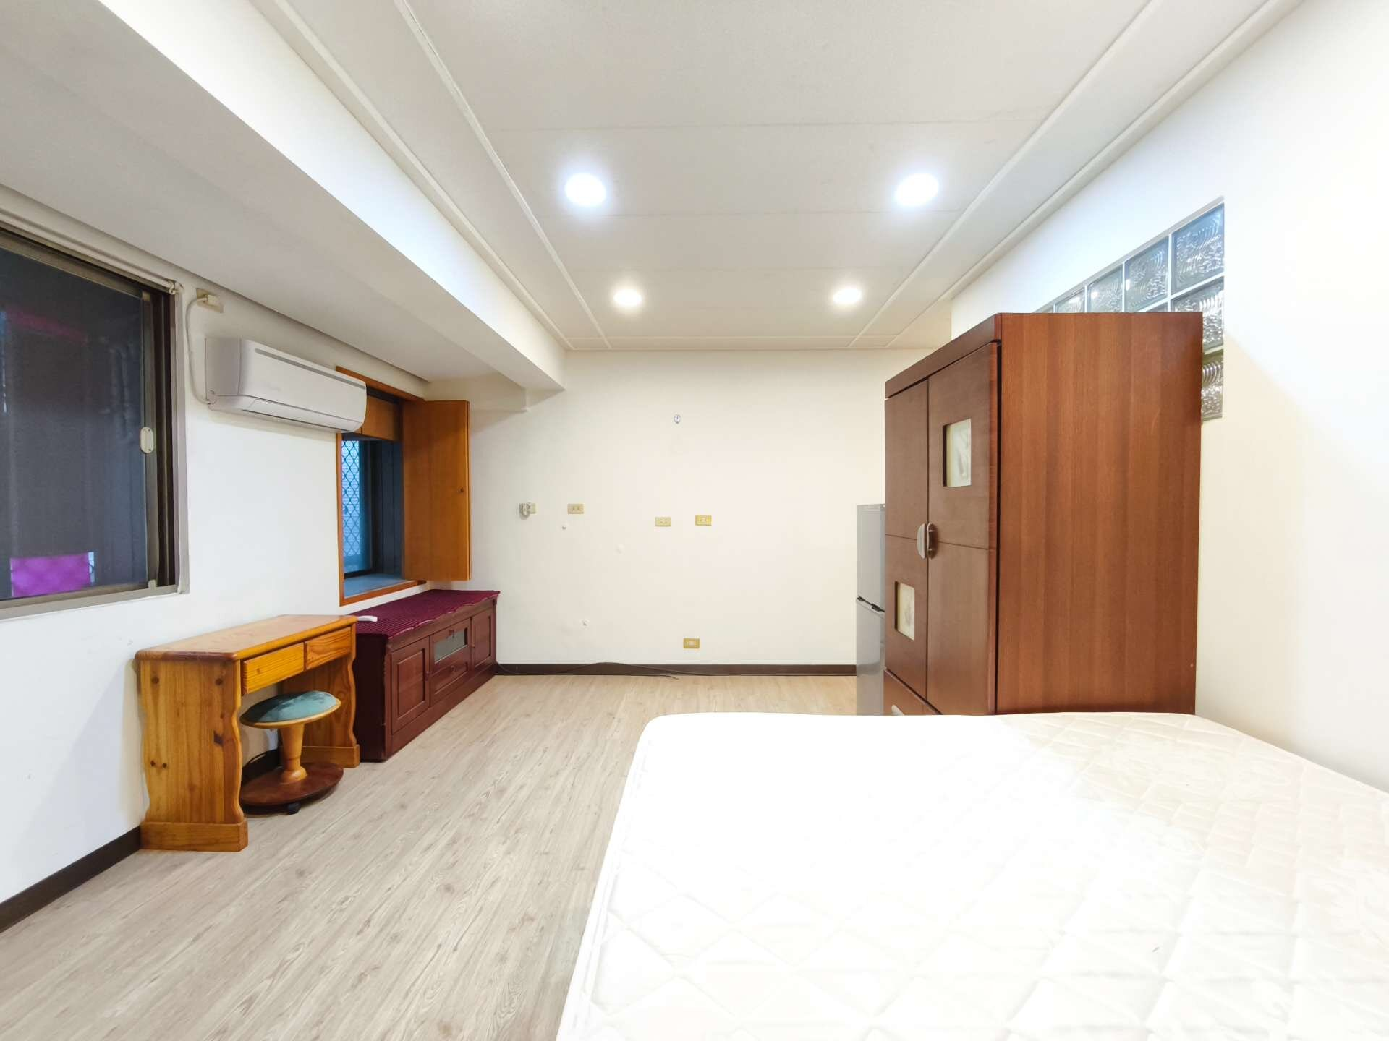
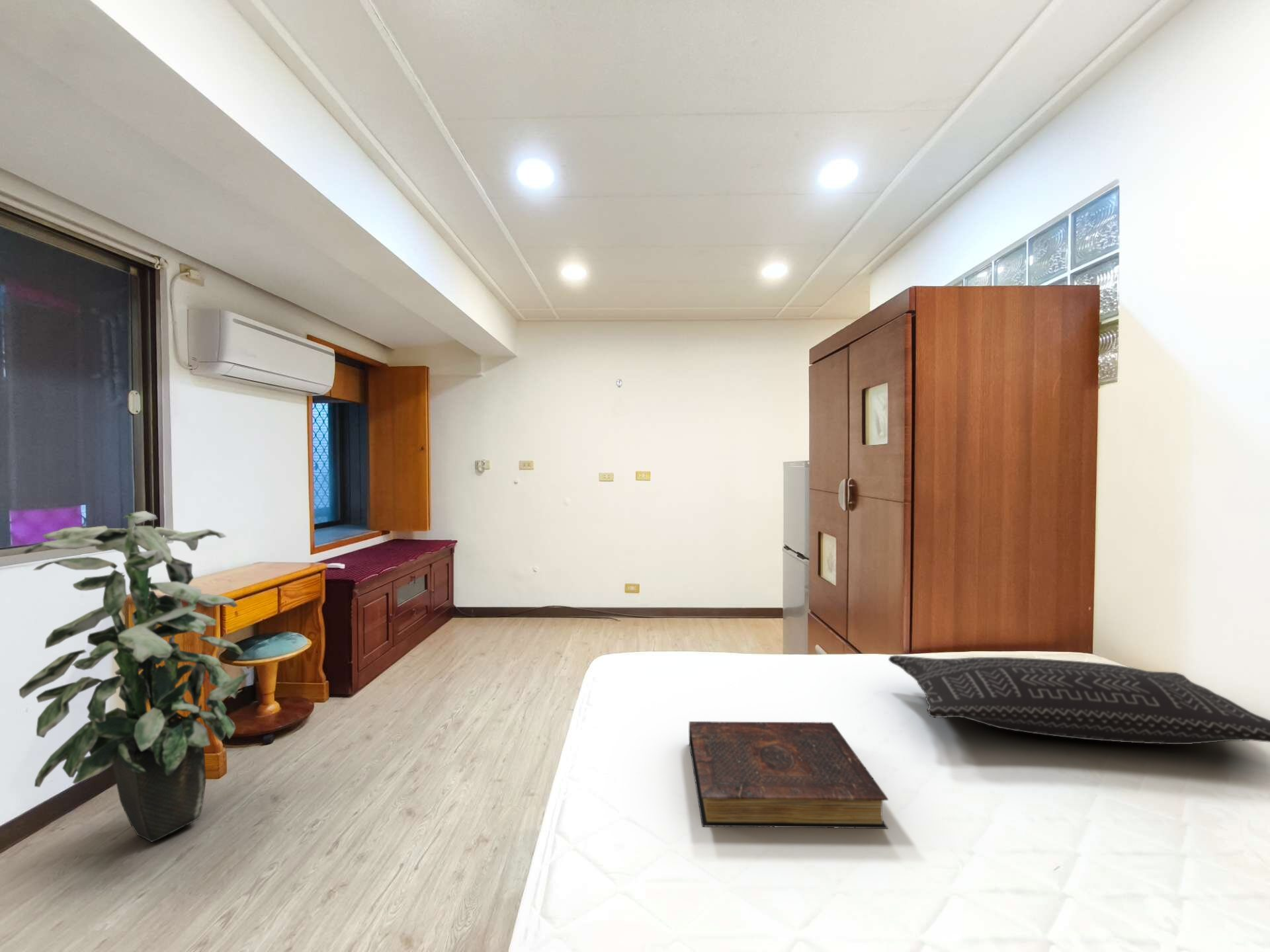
+ pillow [888,654,1270,745]
+ book [689,721,889,829]
+ indoor plant [19,510,250,843]
